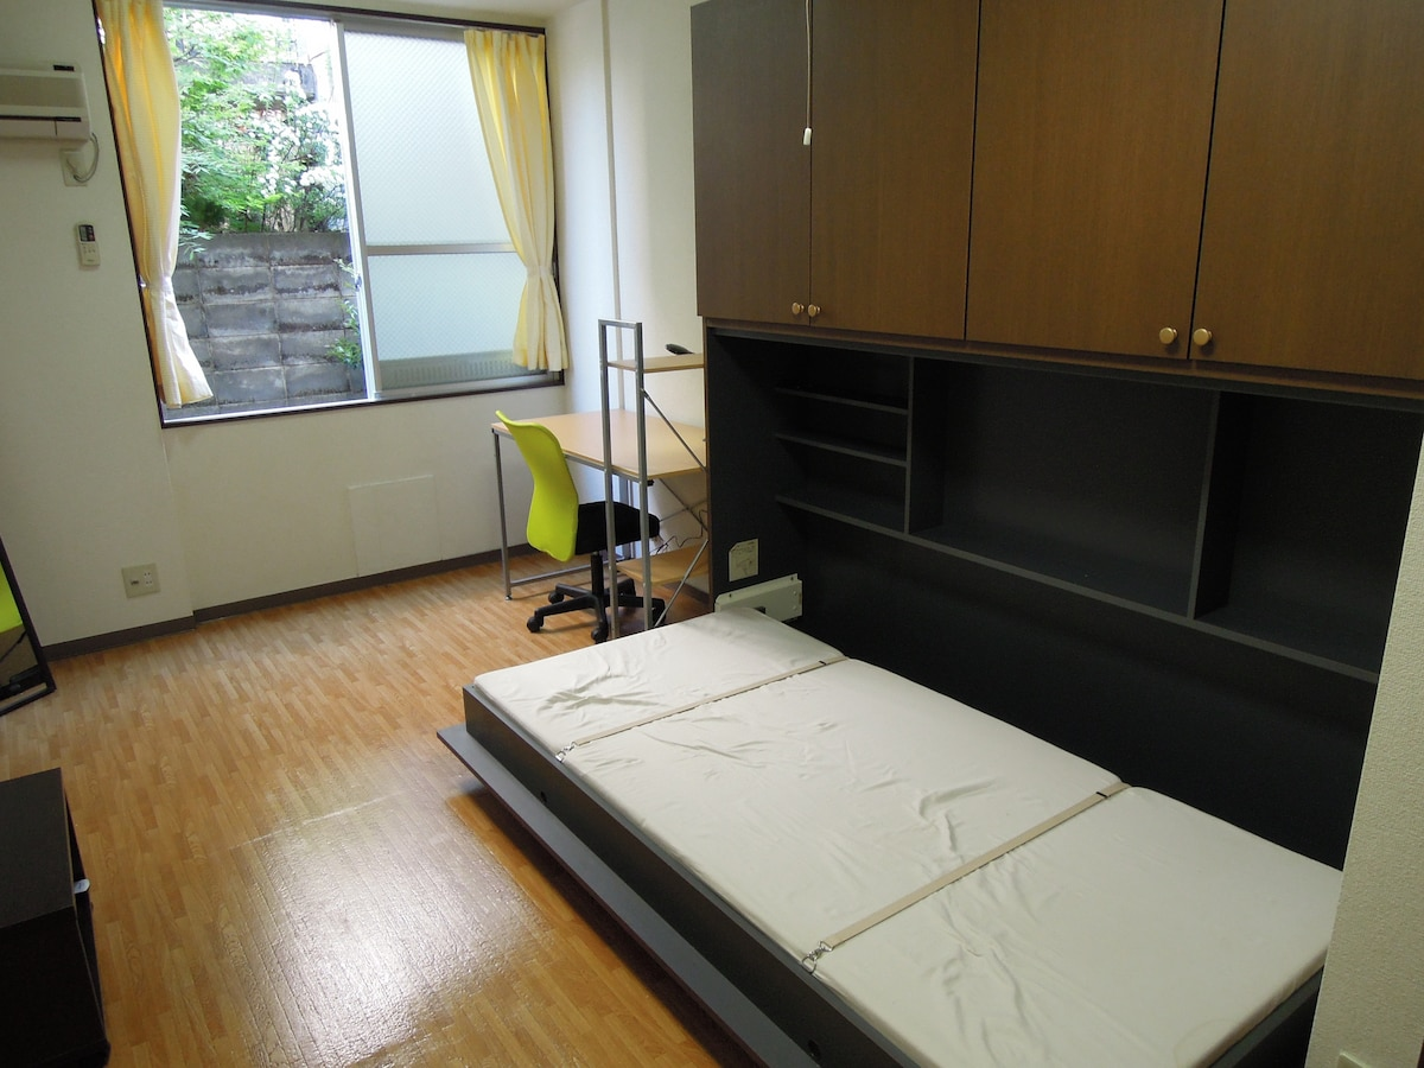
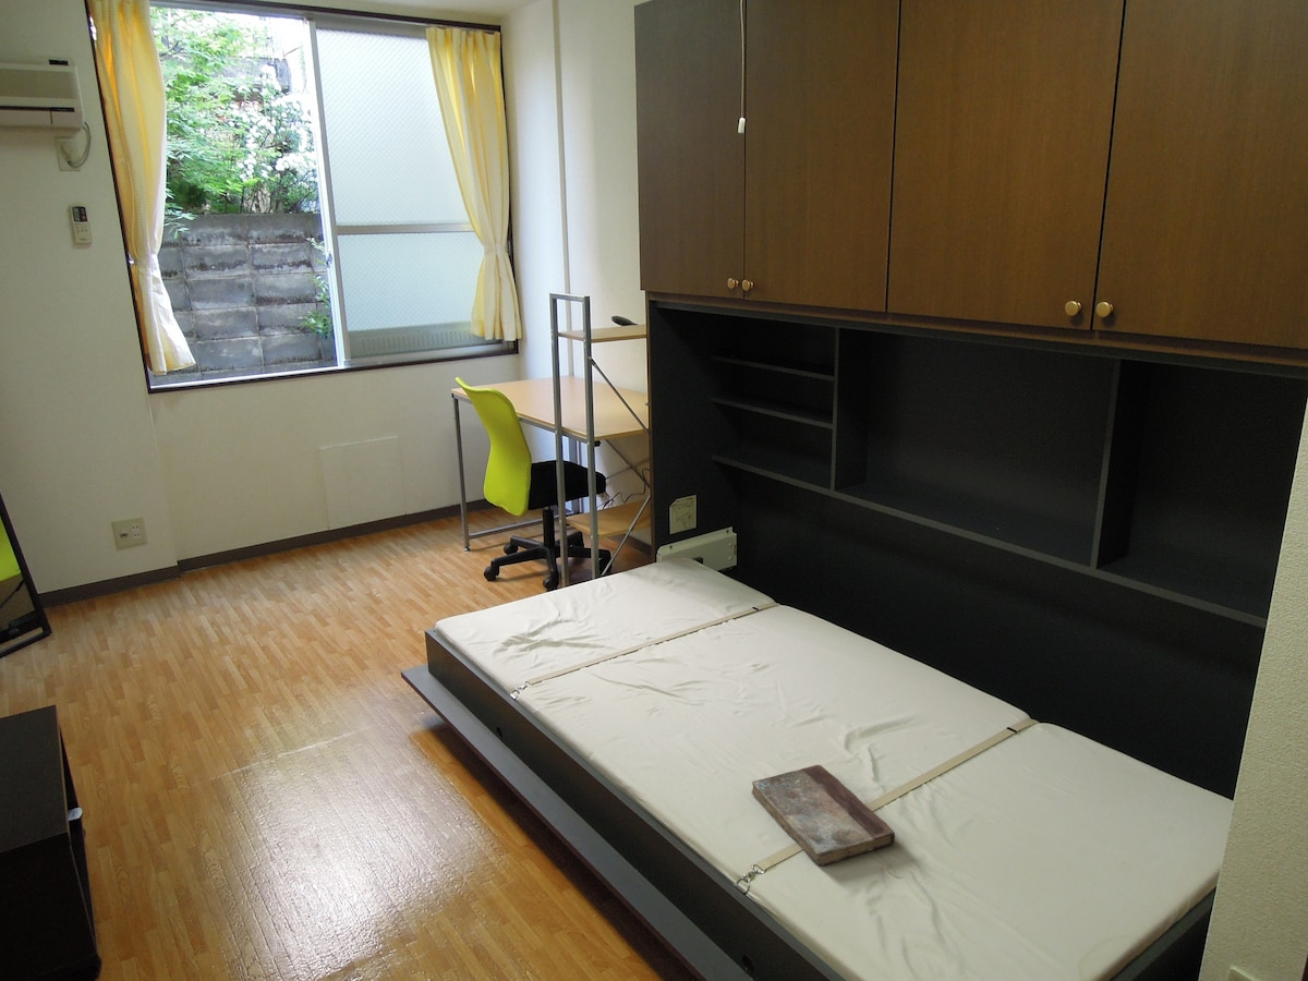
+ book [750,764,896,867]
